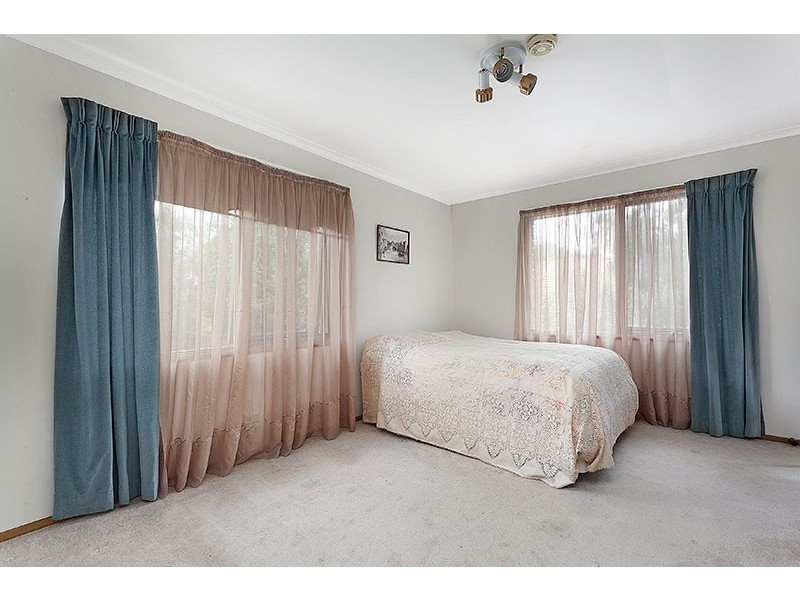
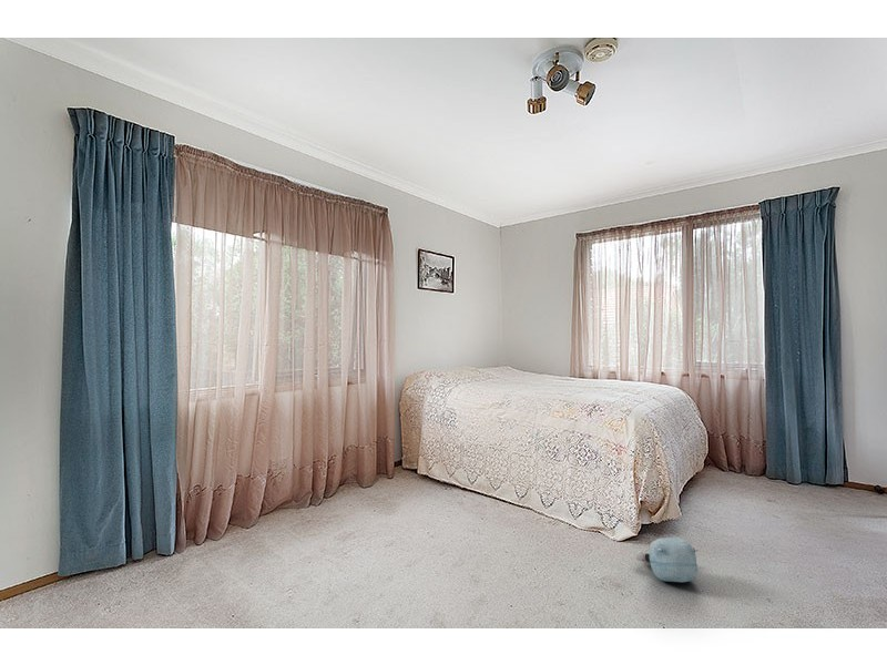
+ plush toy [634,536,700,583]
